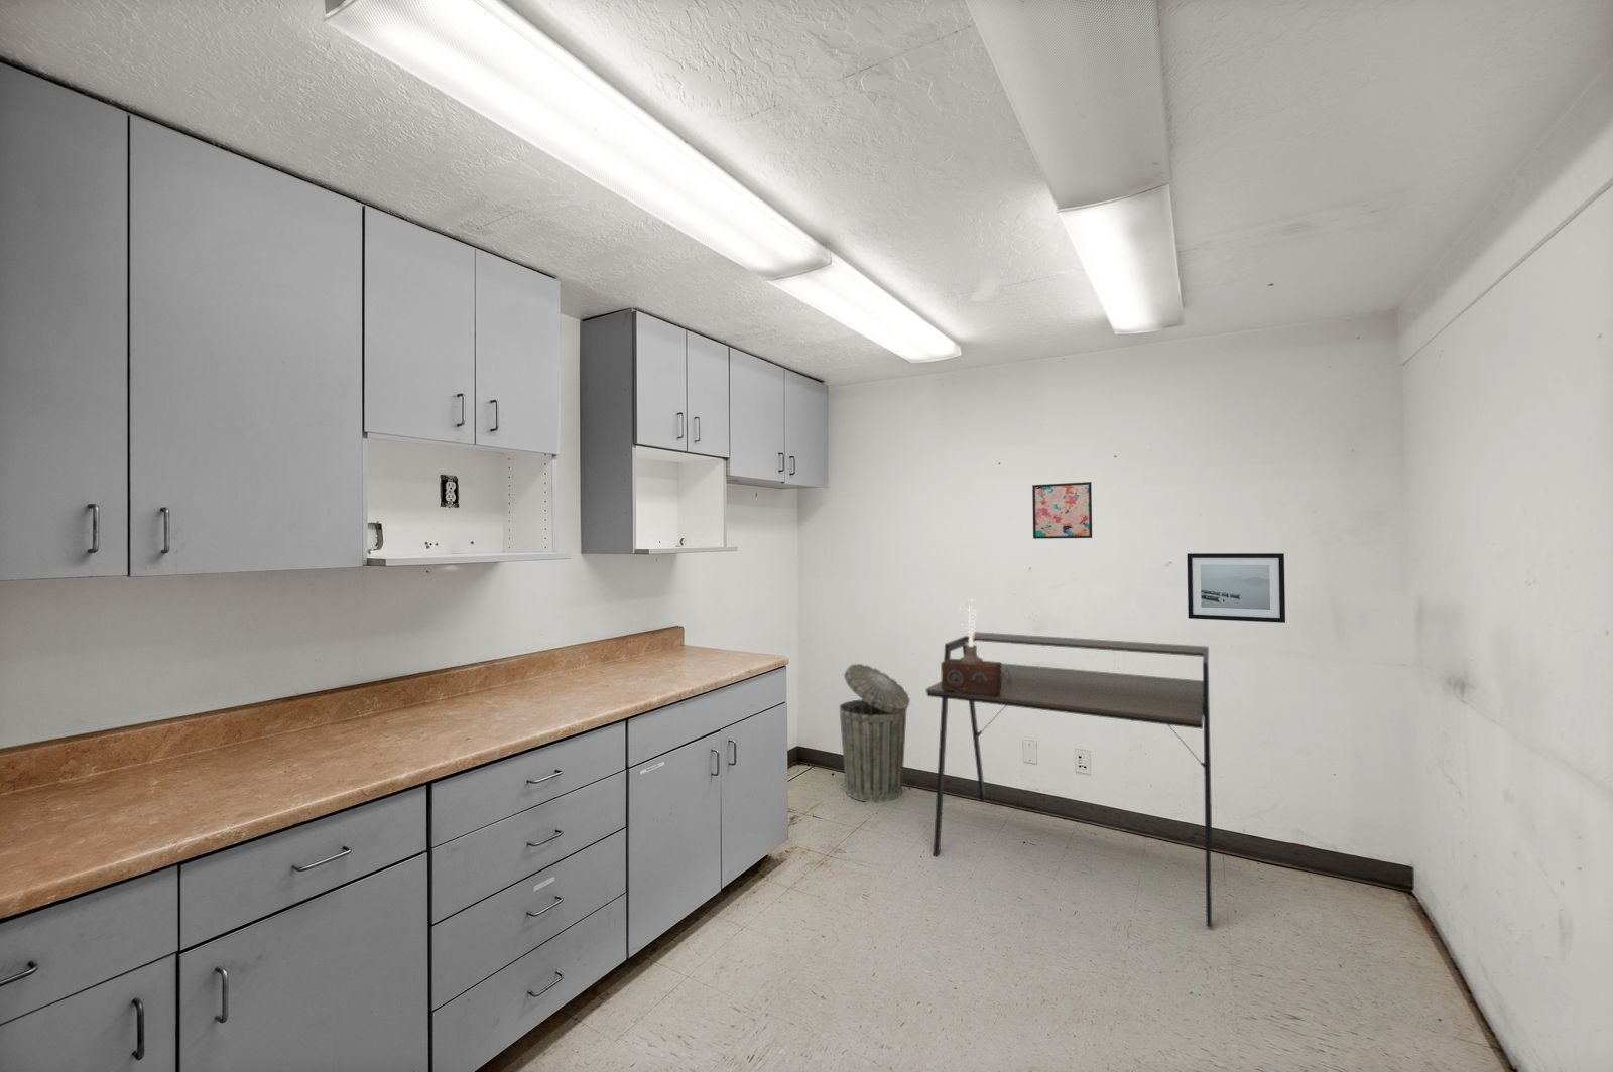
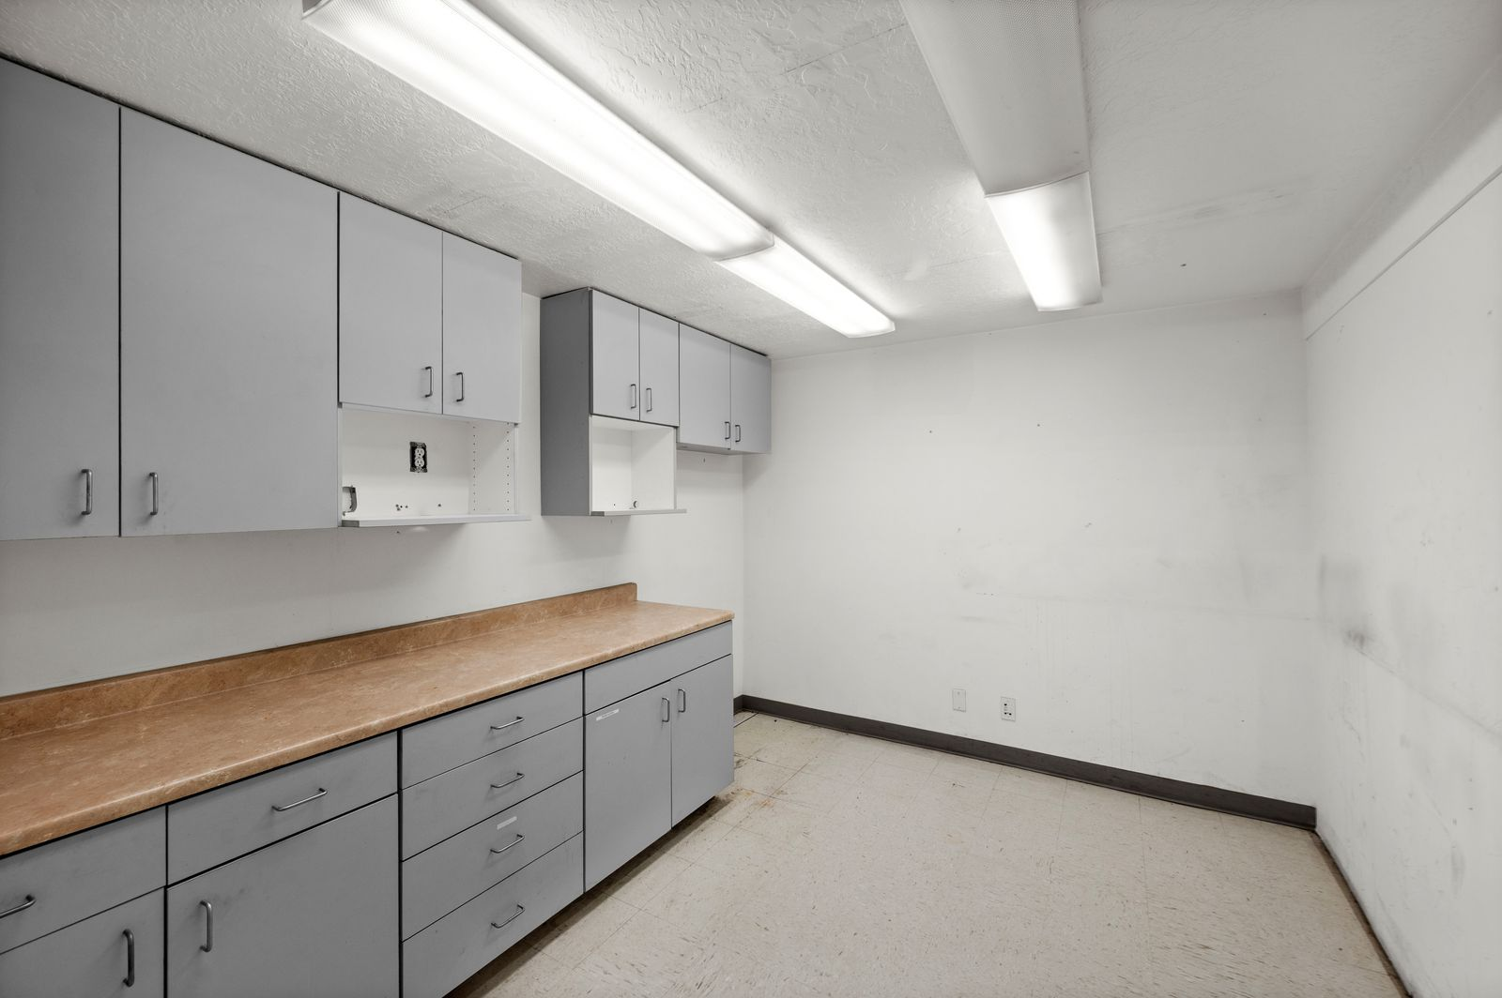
- wall art [1186,552,1286,623]
- table lamp [939,598,1011,698]
- wall art [1031,481,1092,540]
- trash can [838,663,912,803]
- desk [925,631,1213,928]
